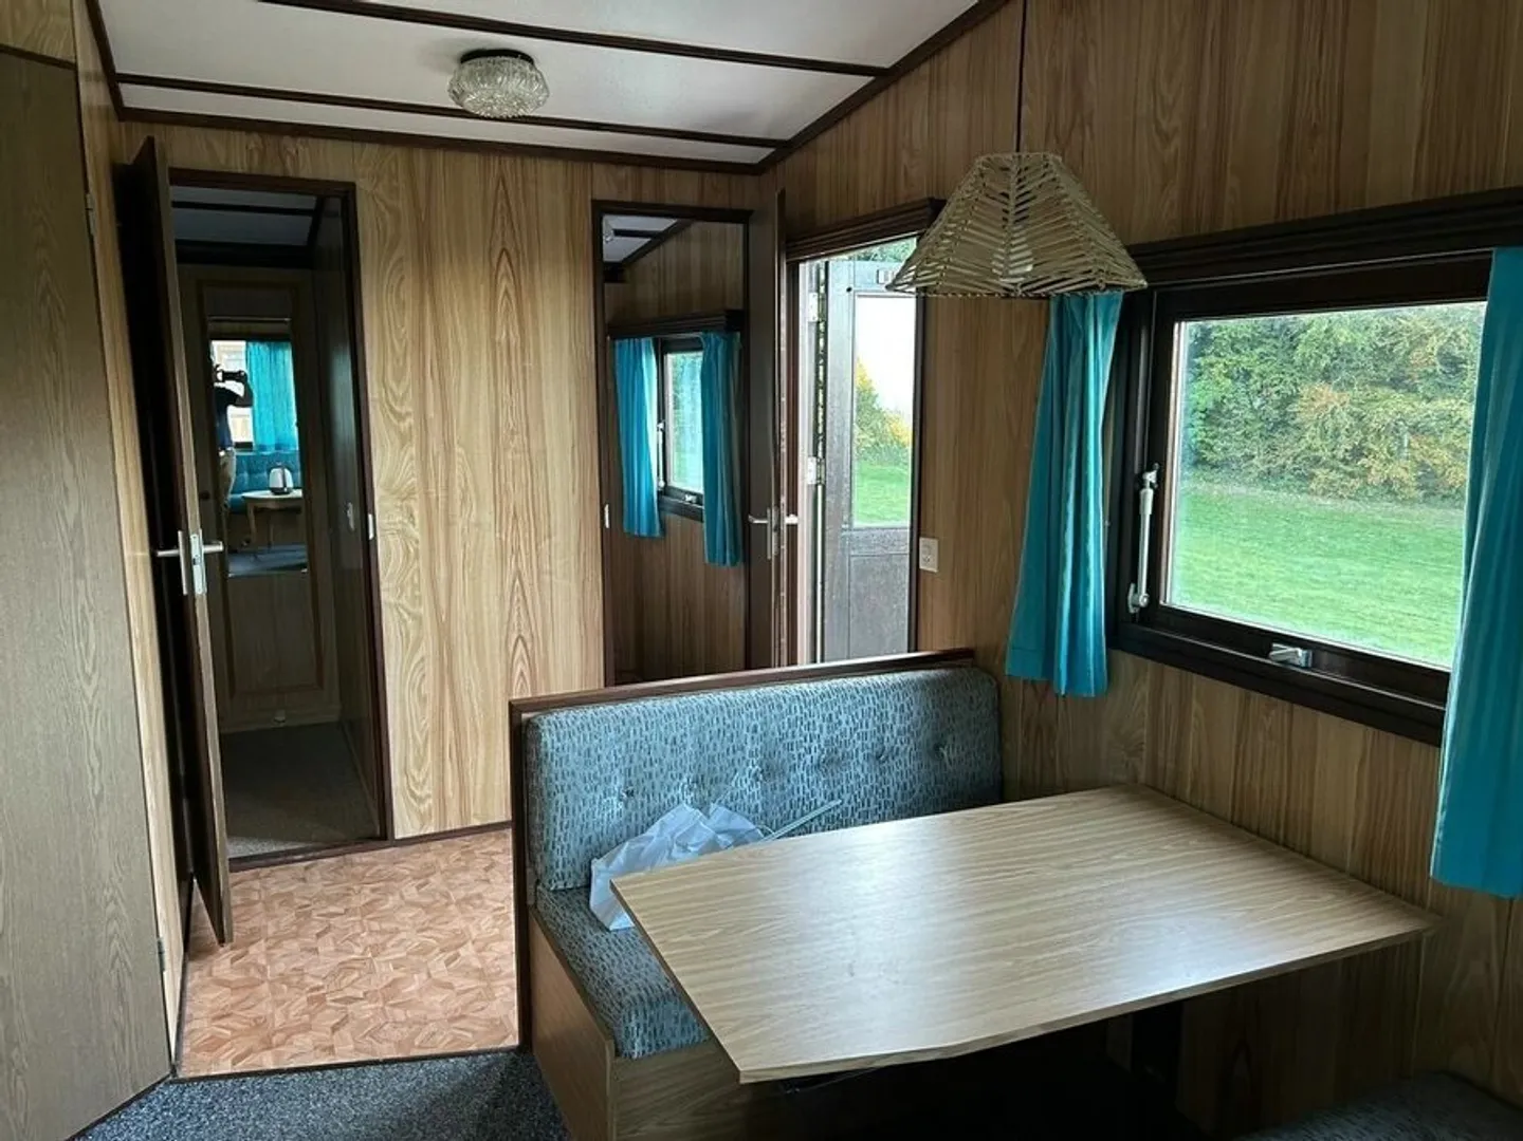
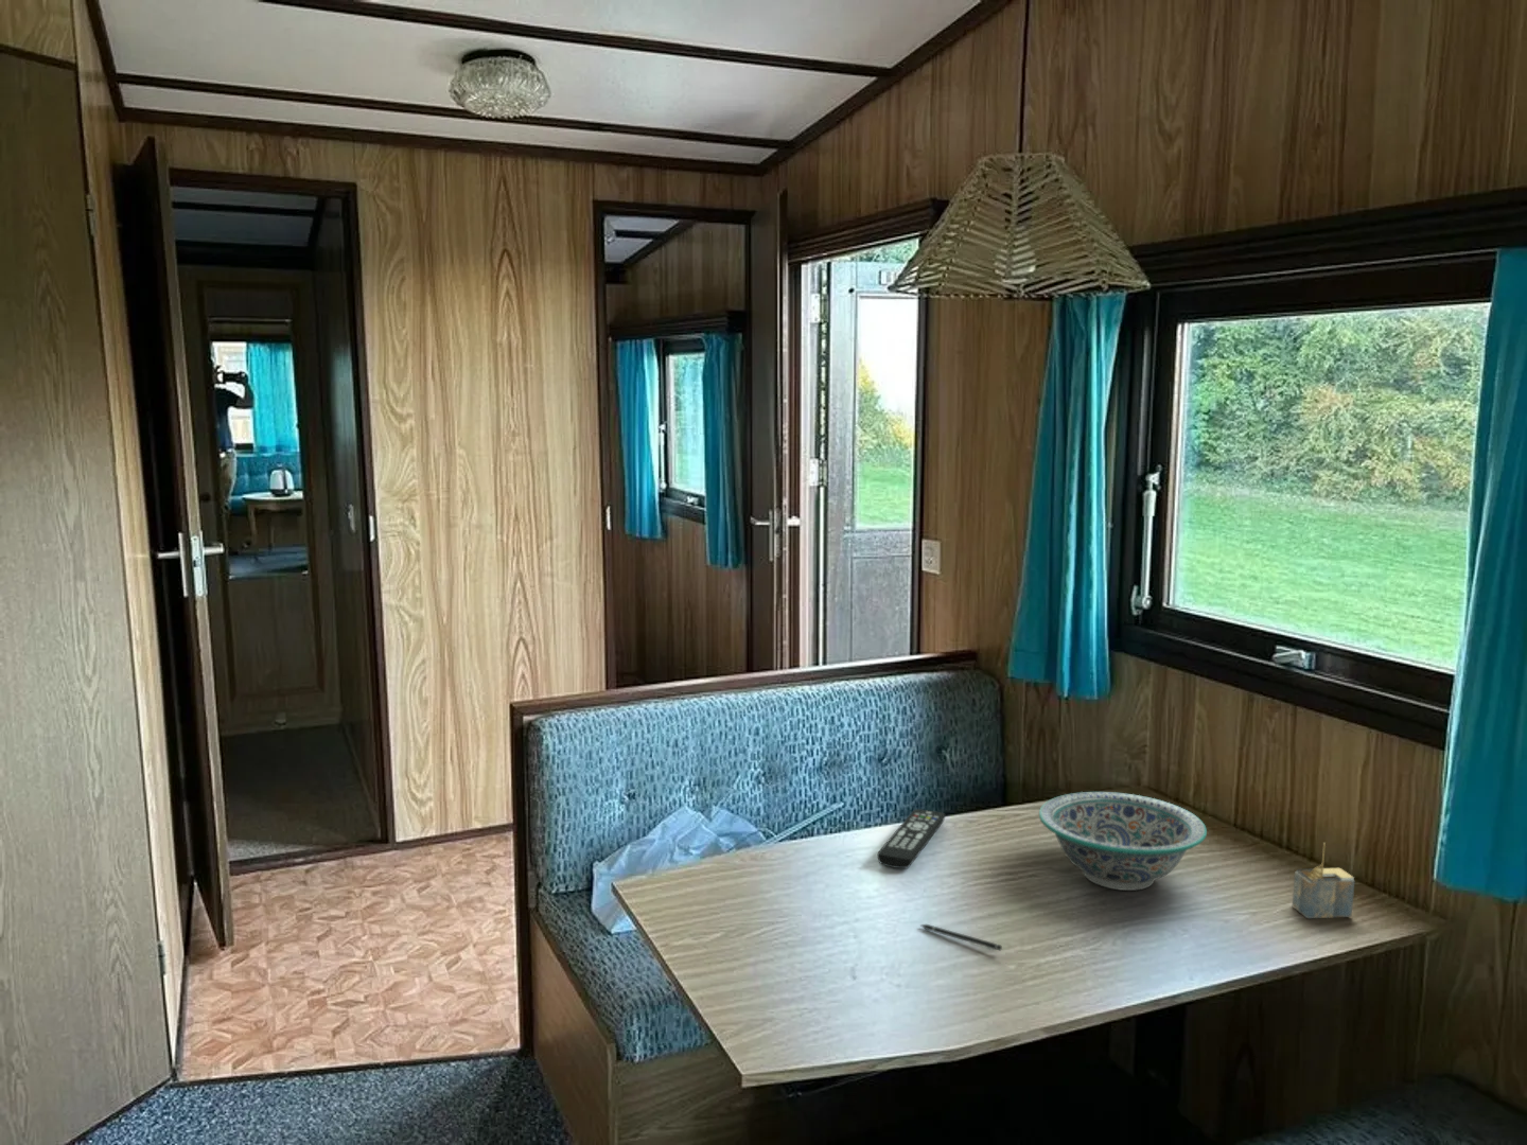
+ pen [919,924,1003,951]
+ remote control [875,808,946,870]
+ decorative bowl [1038,791,1208,891]
+ architectural model [1291,842,1355,919]
